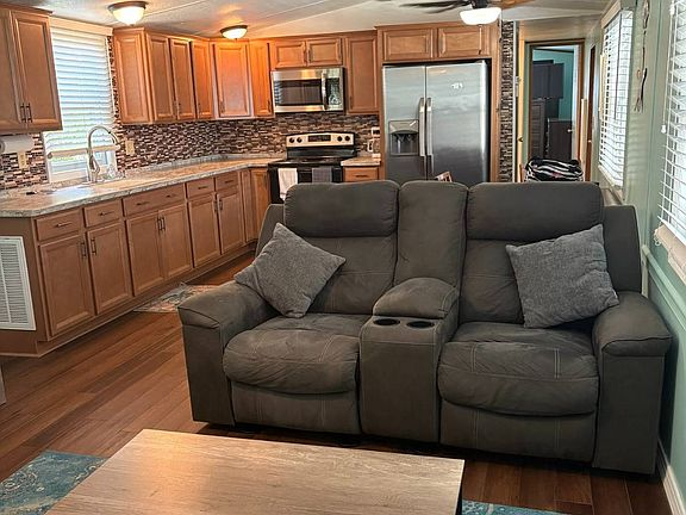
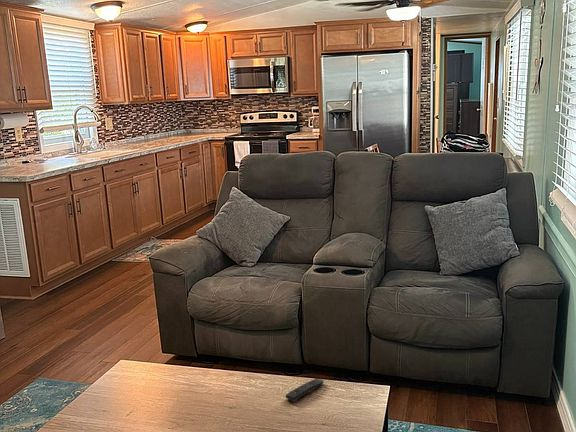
+ remote control [285,378,325,403]
